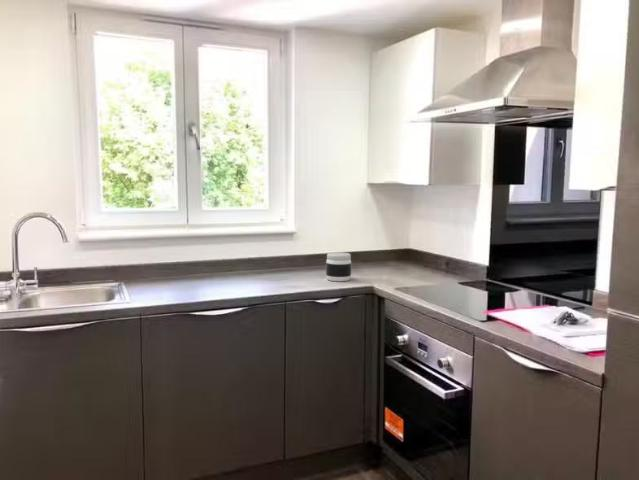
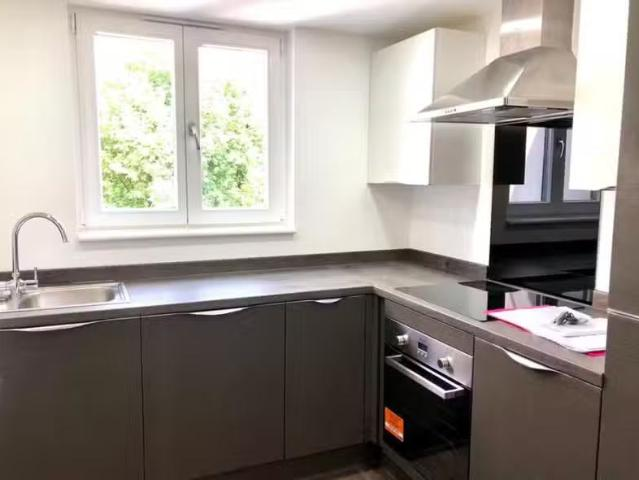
- jar [325,251,352,282]
